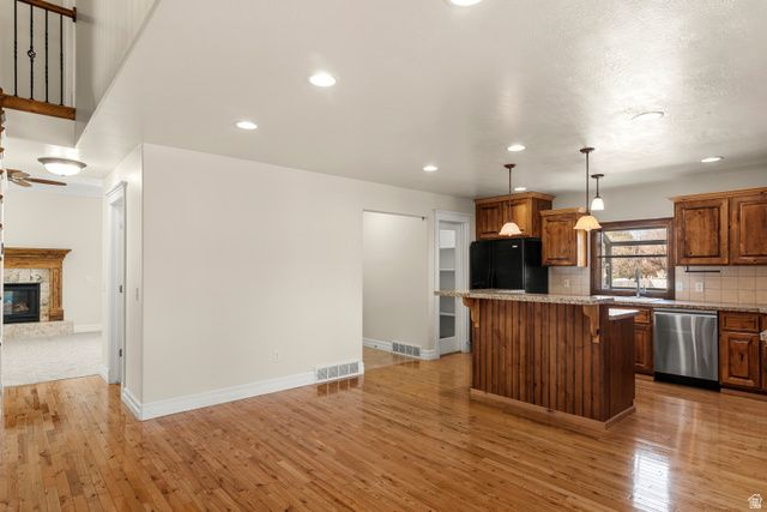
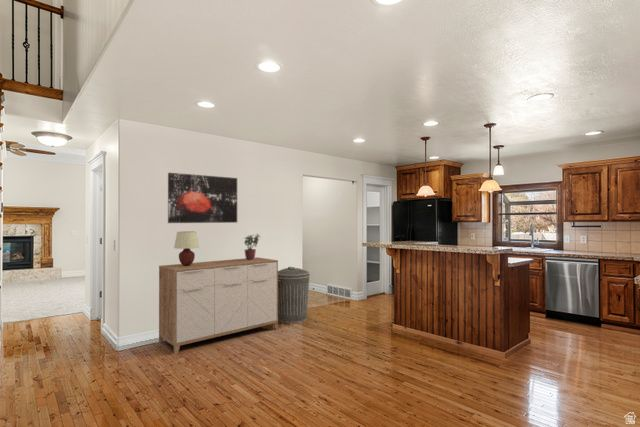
+ table lamp [173,230,200,266]
+ sideboard [158,256,279,355]
+ wall art [167,172,238,224]
+ trash can [278,266,311,324]
+ potted plant [243,233,261,261]
